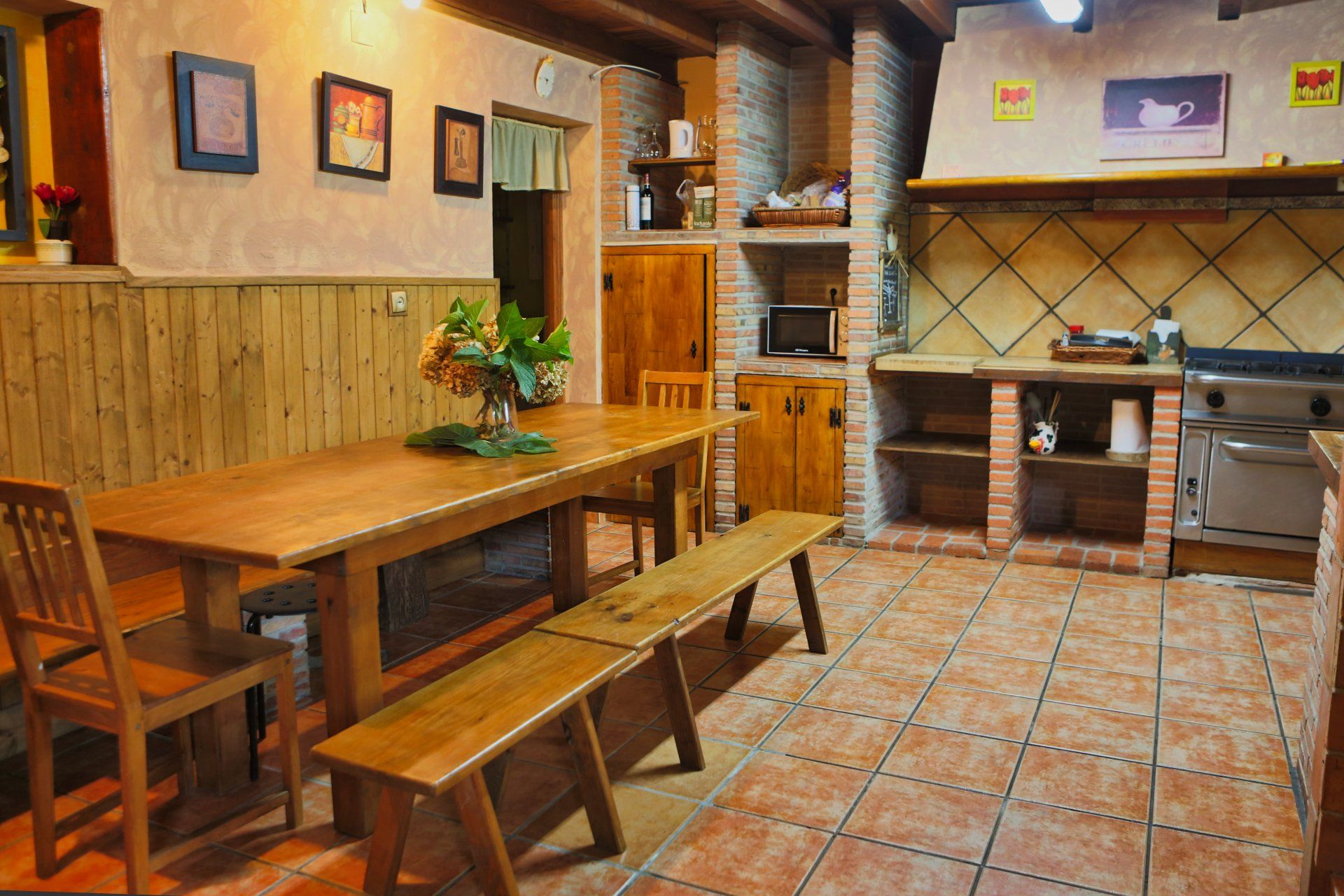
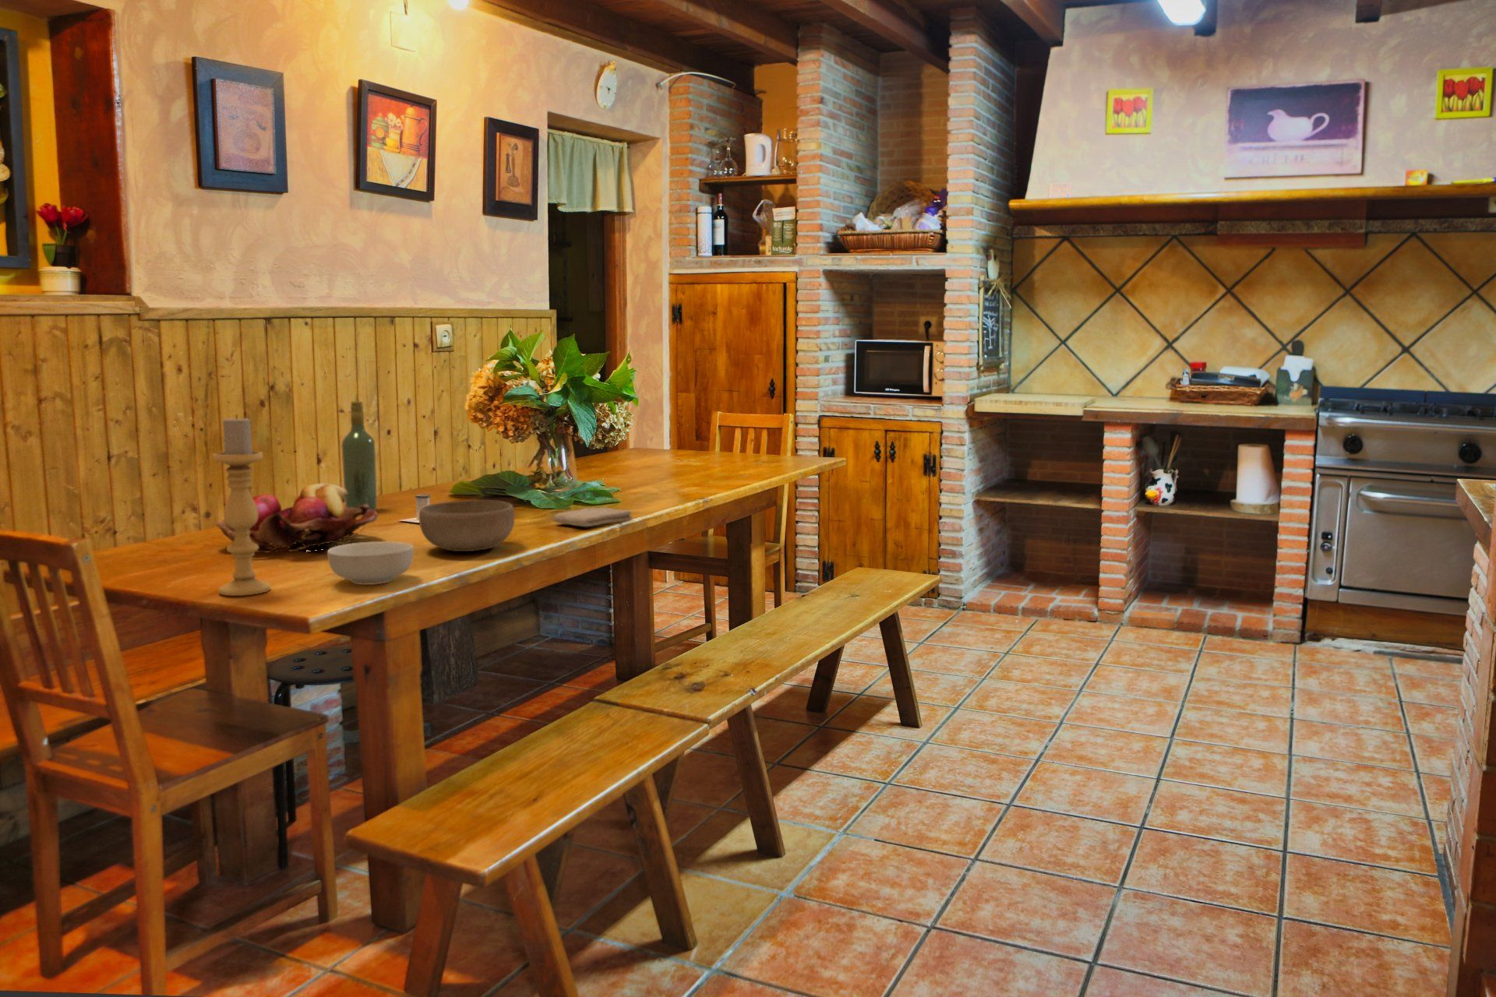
+ washcloth [552,507,632,527]
+ cereal bowl [326,541,414,585]
+ fruit basket [216,483,378,553]
+ candle holder [211,414,272,596]
+ bowl [419,500,515,552]
+ salt shaker [400,494,431,523]
+ wine bottle [341,401,377,511]
